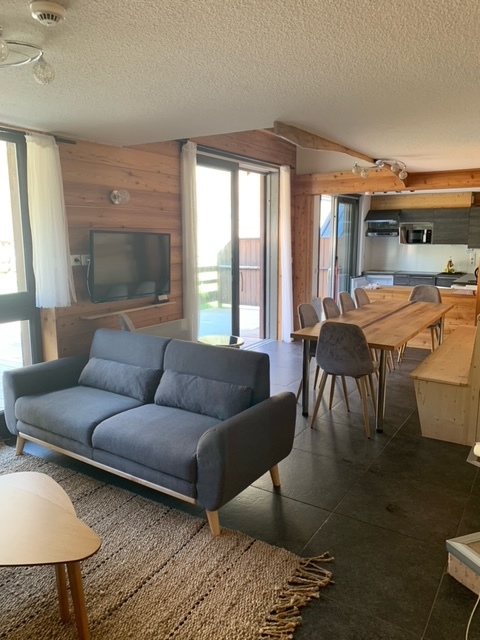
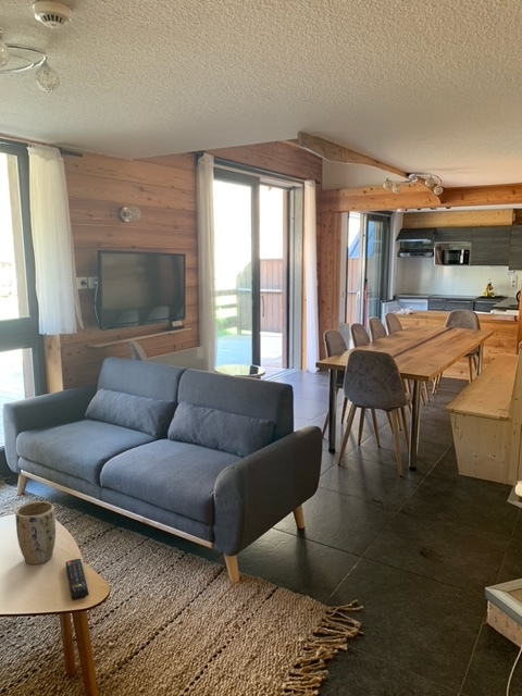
+ plant pot [14,500,57,566]
+ remote control [64,558,89,600]
